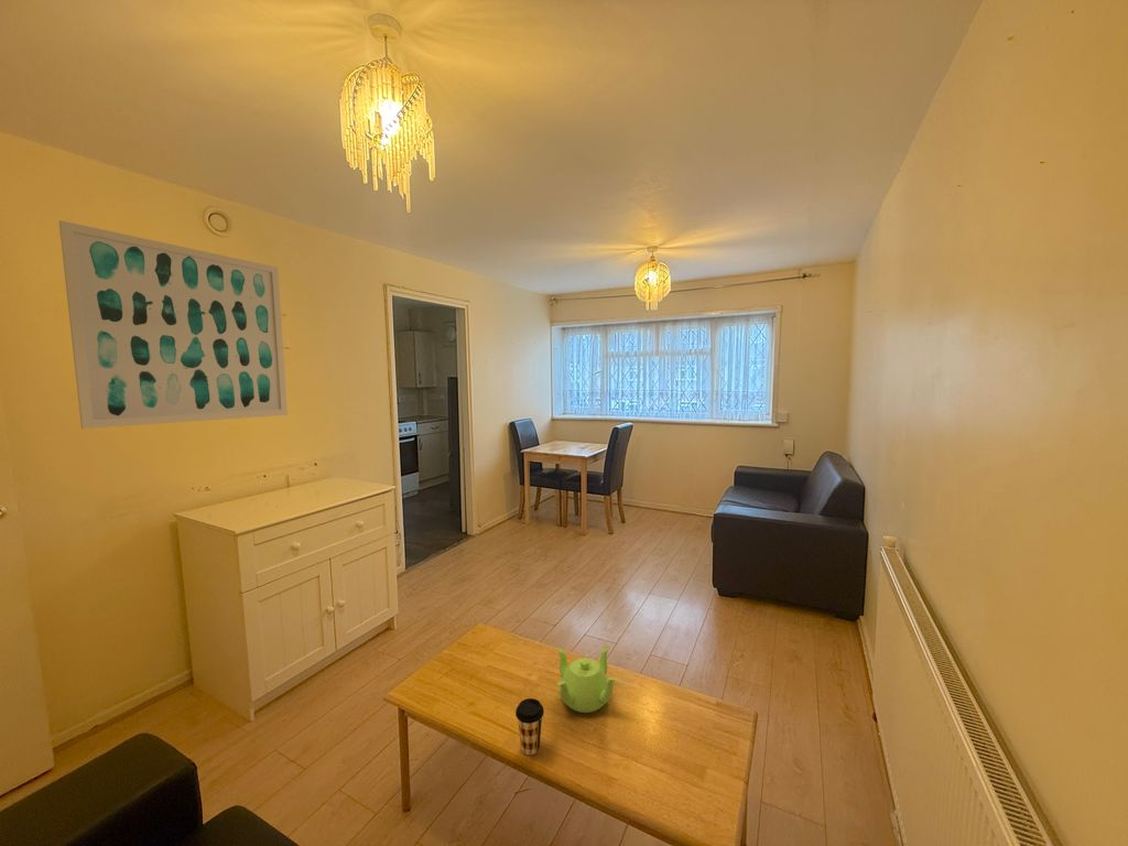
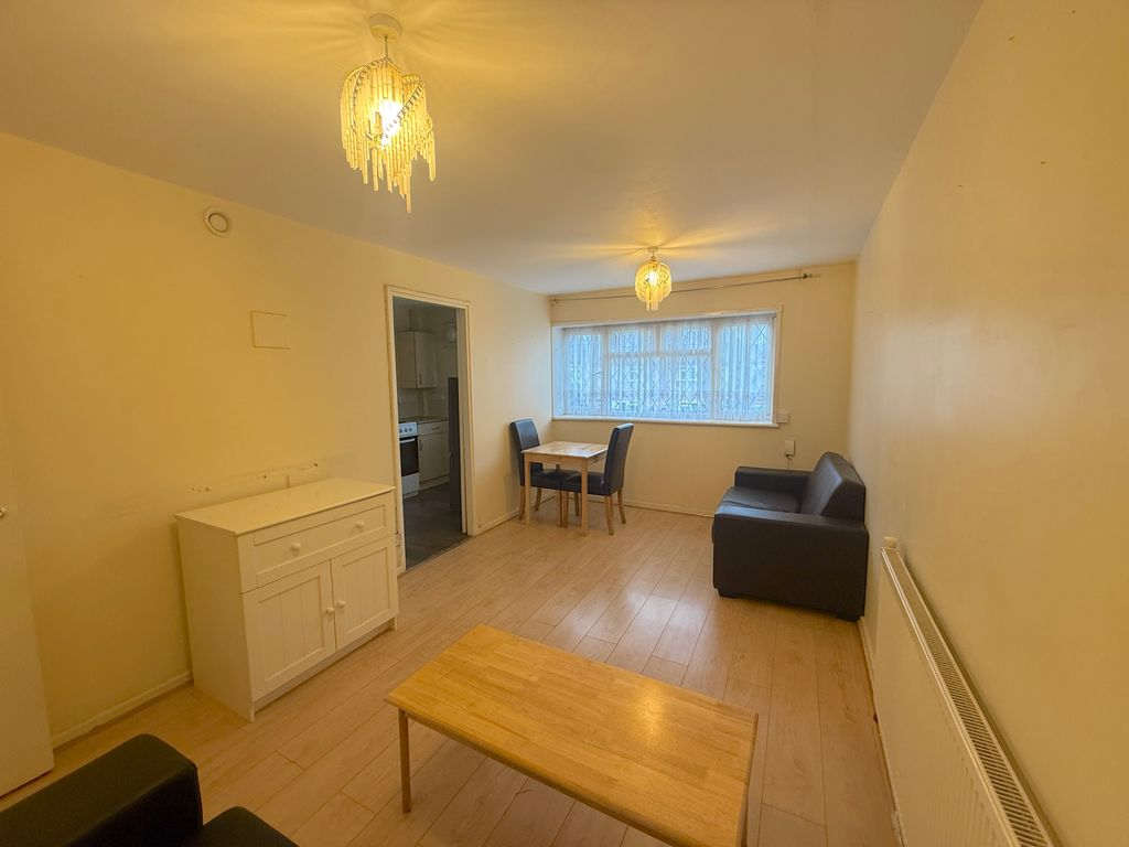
- teapot [556,644,618,714]
- wall art [58,219,289,430]
- coffee cup [514,697,545,756]
